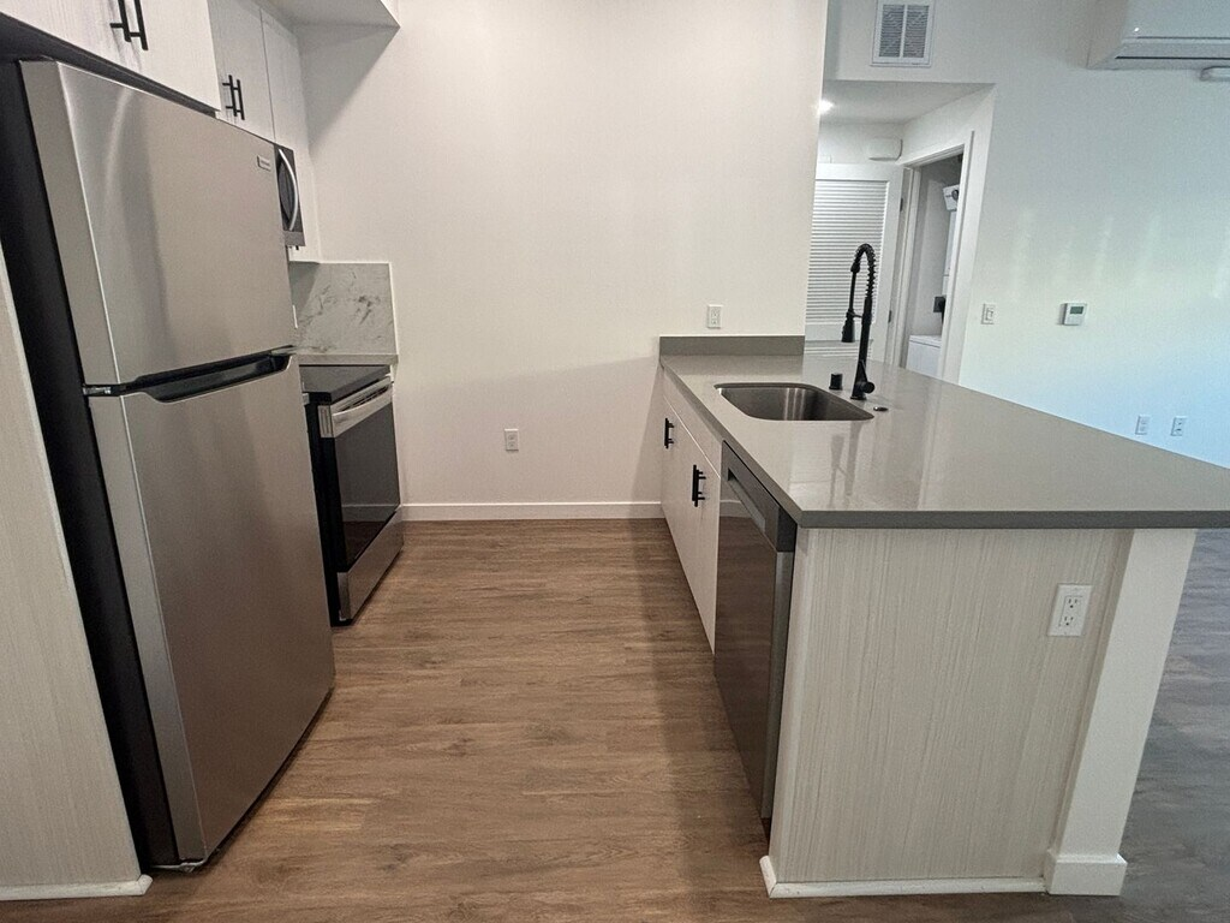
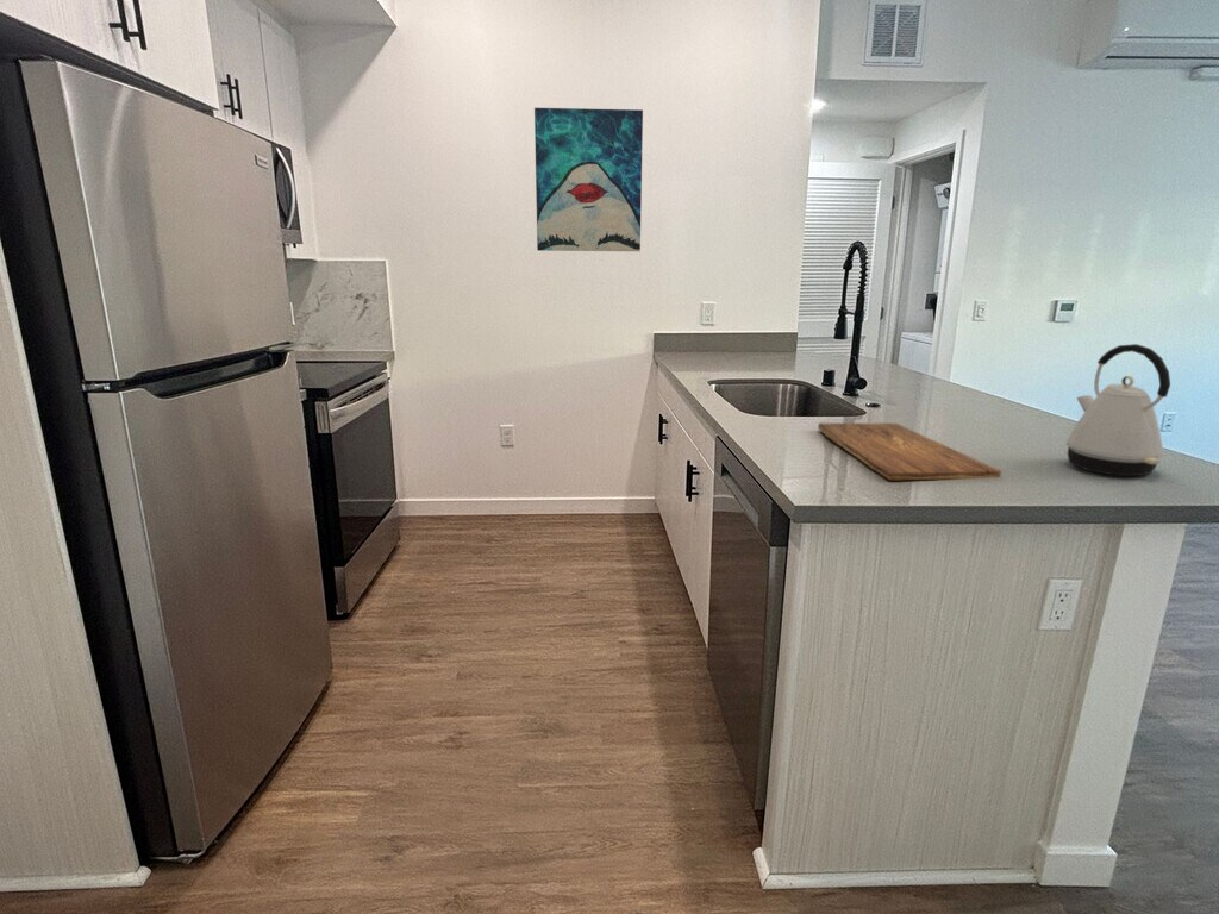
+ wall art [533,107,644,252]
+ kettle [1064,343,1171,477]
+ cutting board [817,422,1002,481]
